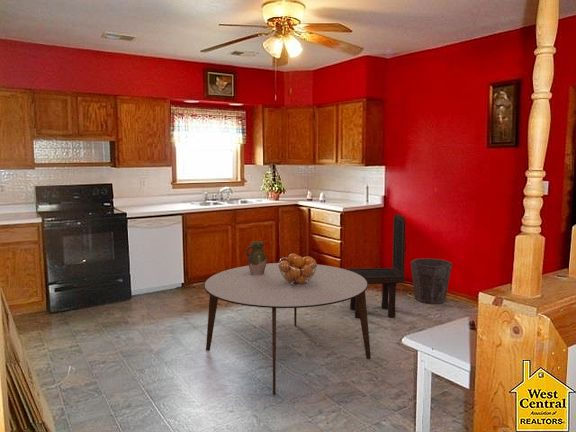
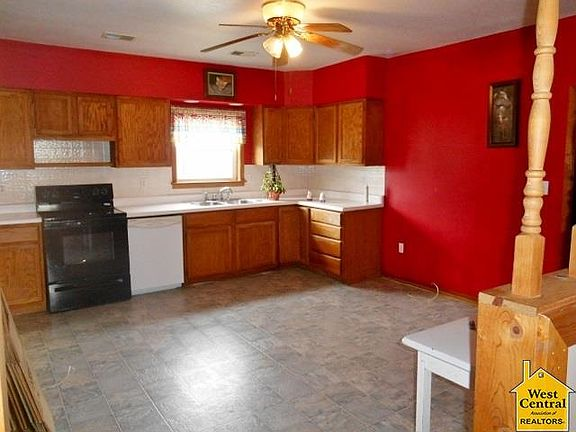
- dining table [203,262,372,396]
- waste bin [410,257,453,305]
- dining chair [344,213,406,319]
- pitcher [244,240,267,275]
- fruit basket [278,252,318,286]
